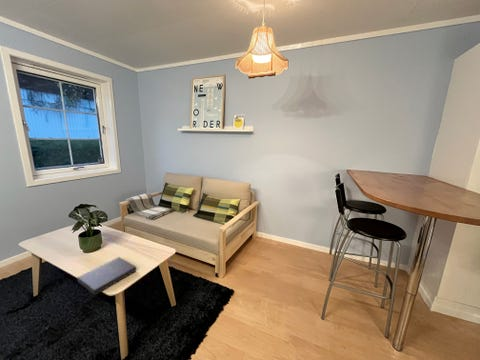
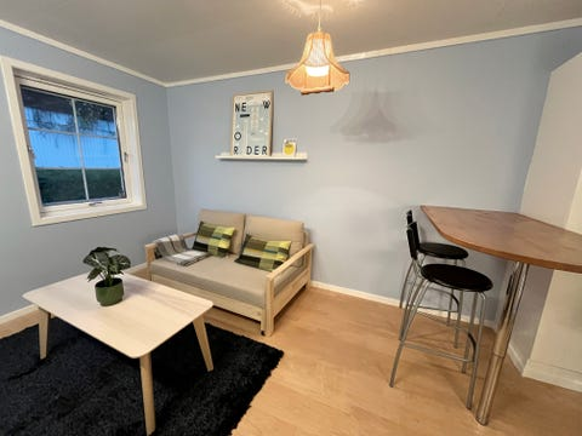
- book [76,256,138,296]
